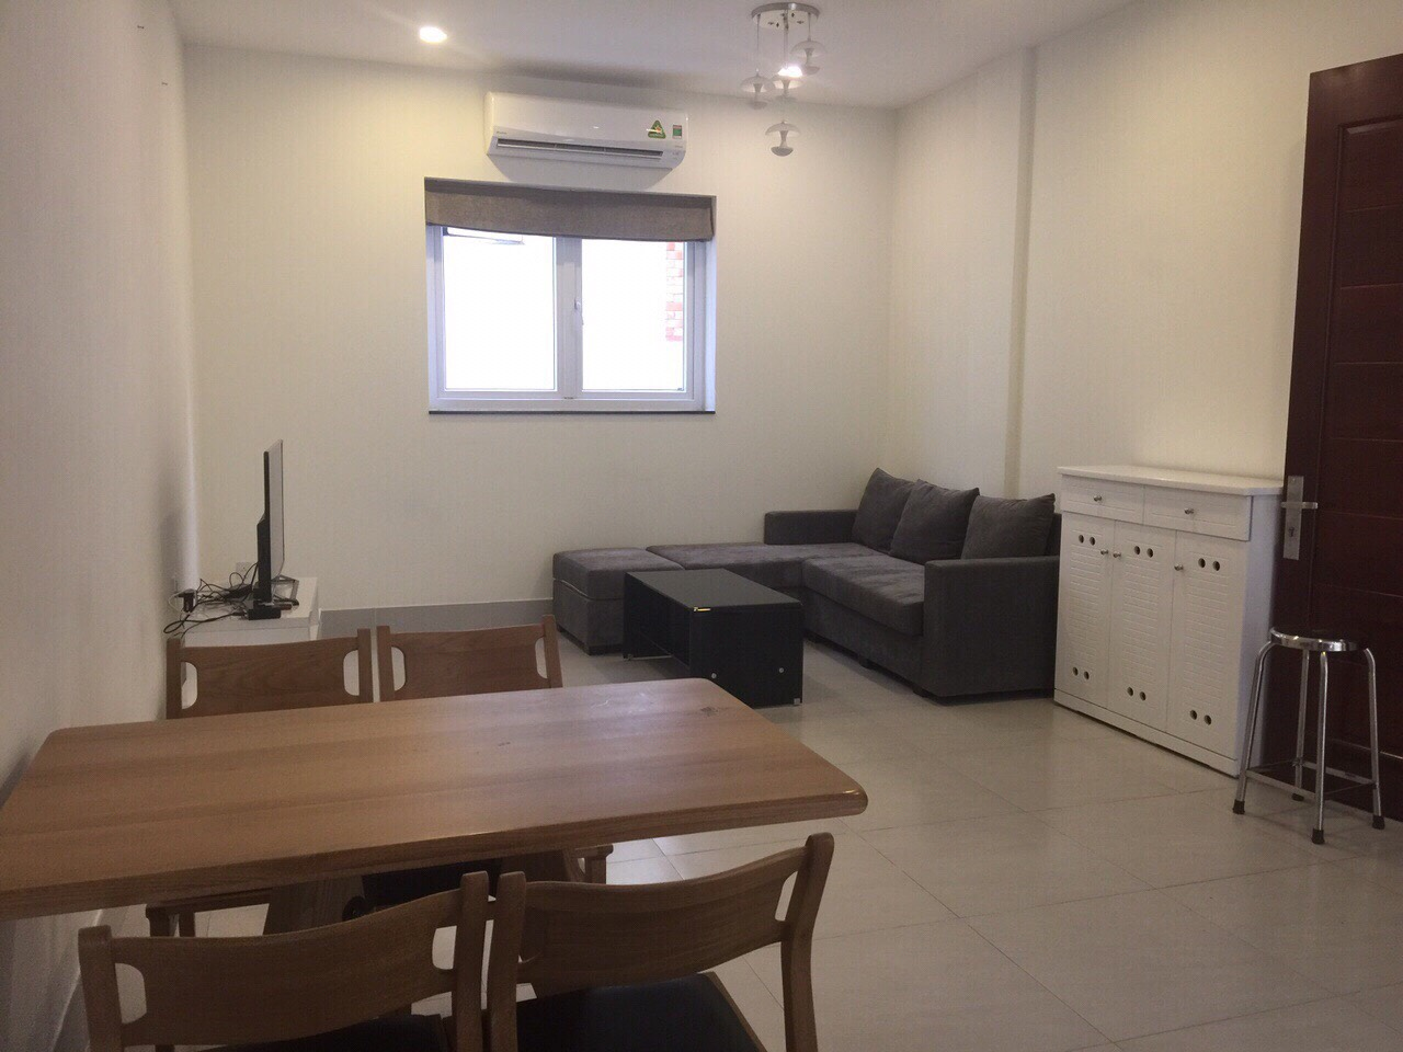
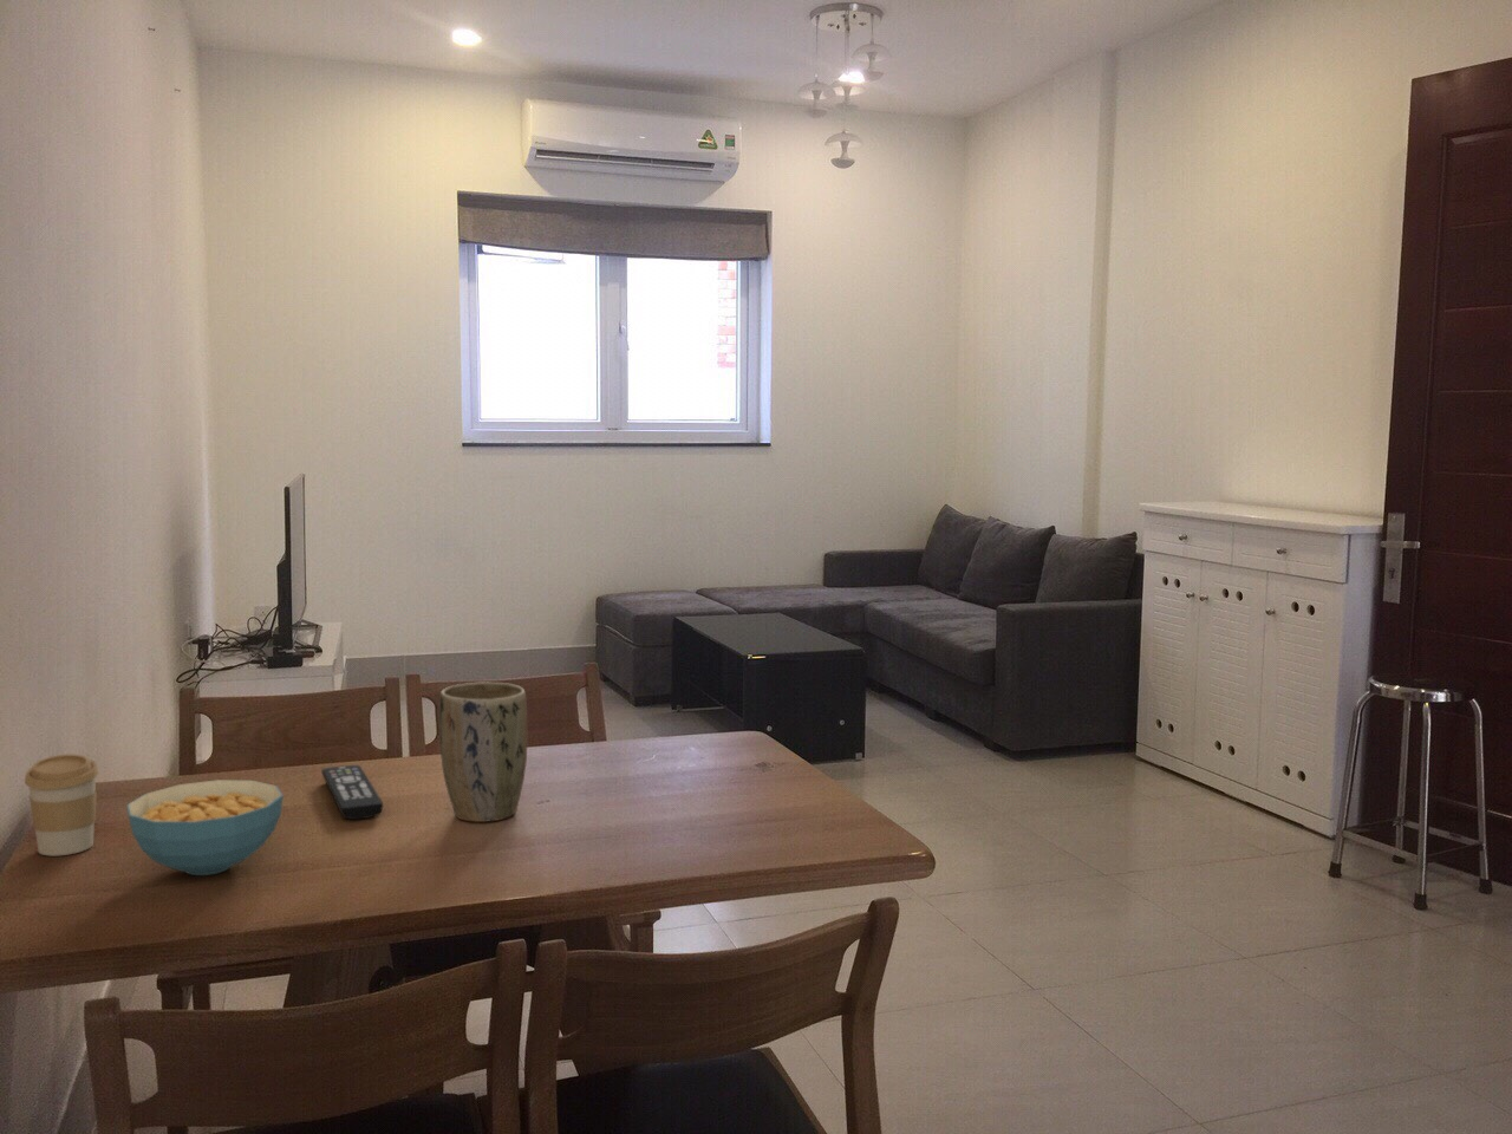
+ plant pot [438,680,529,823]
+ coffee cup [24,754,100,856]
+ cereal bowl [125,779,285,877]
+ remote control [321,765,383,821]
